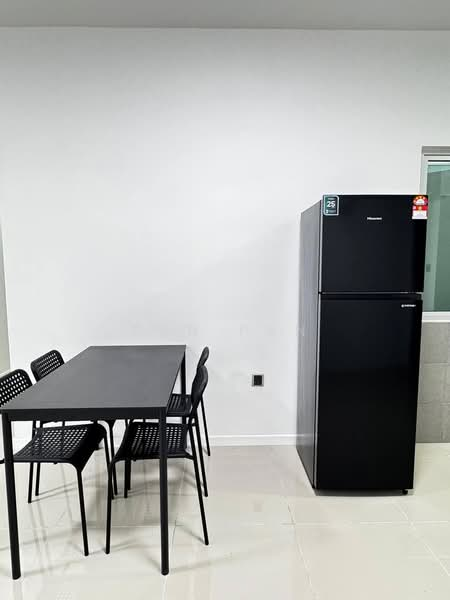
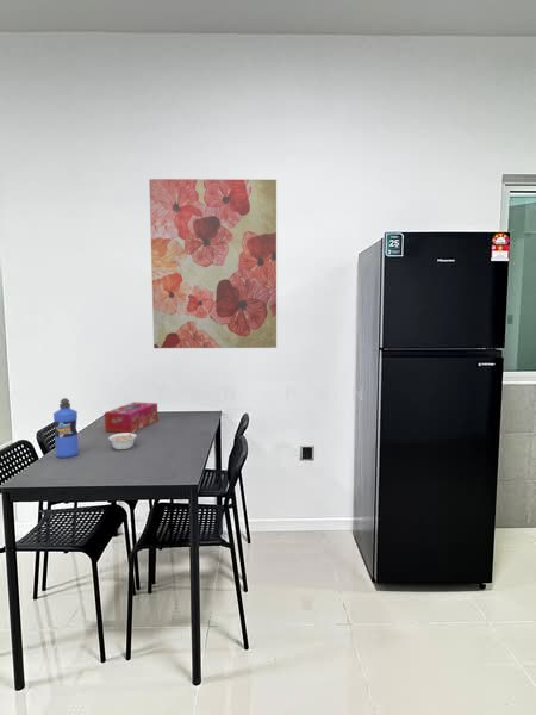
+ tissue box [104,400,158,434]
+ water bottle [52,397,80,459]
+ wall art [148,178,278,349]
+ legume [107,430,138,450]
